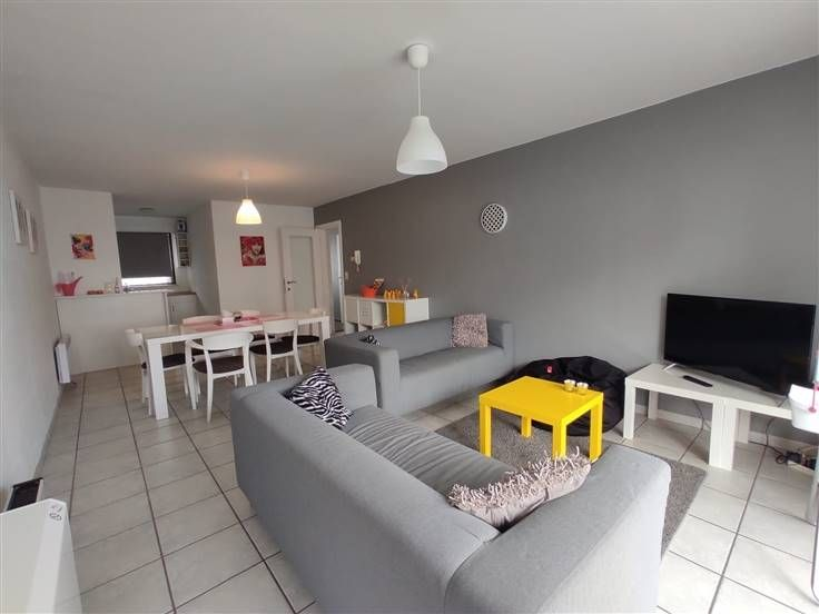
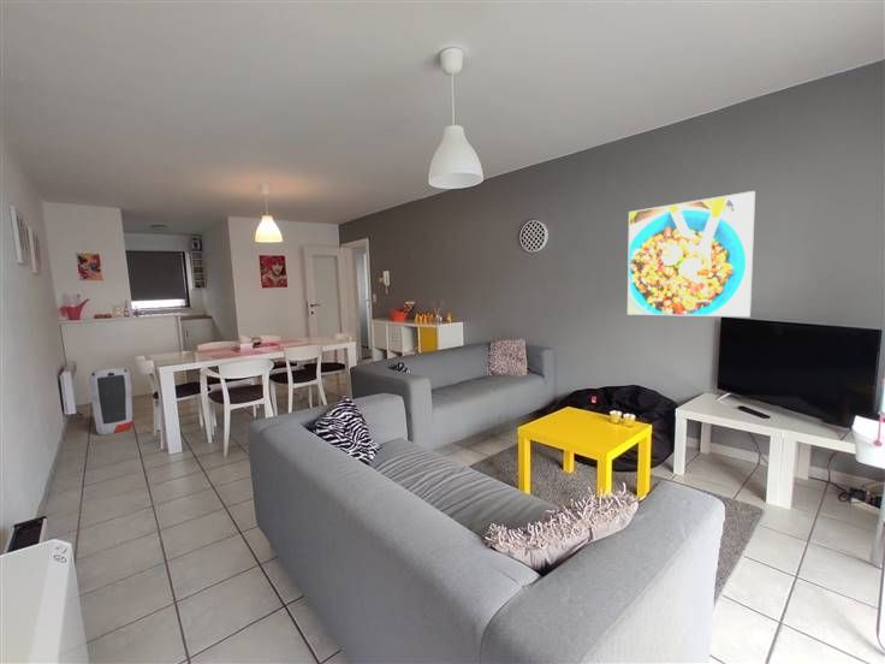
+ air purifier [88,366,133,435]
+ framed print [626,190,756,318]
